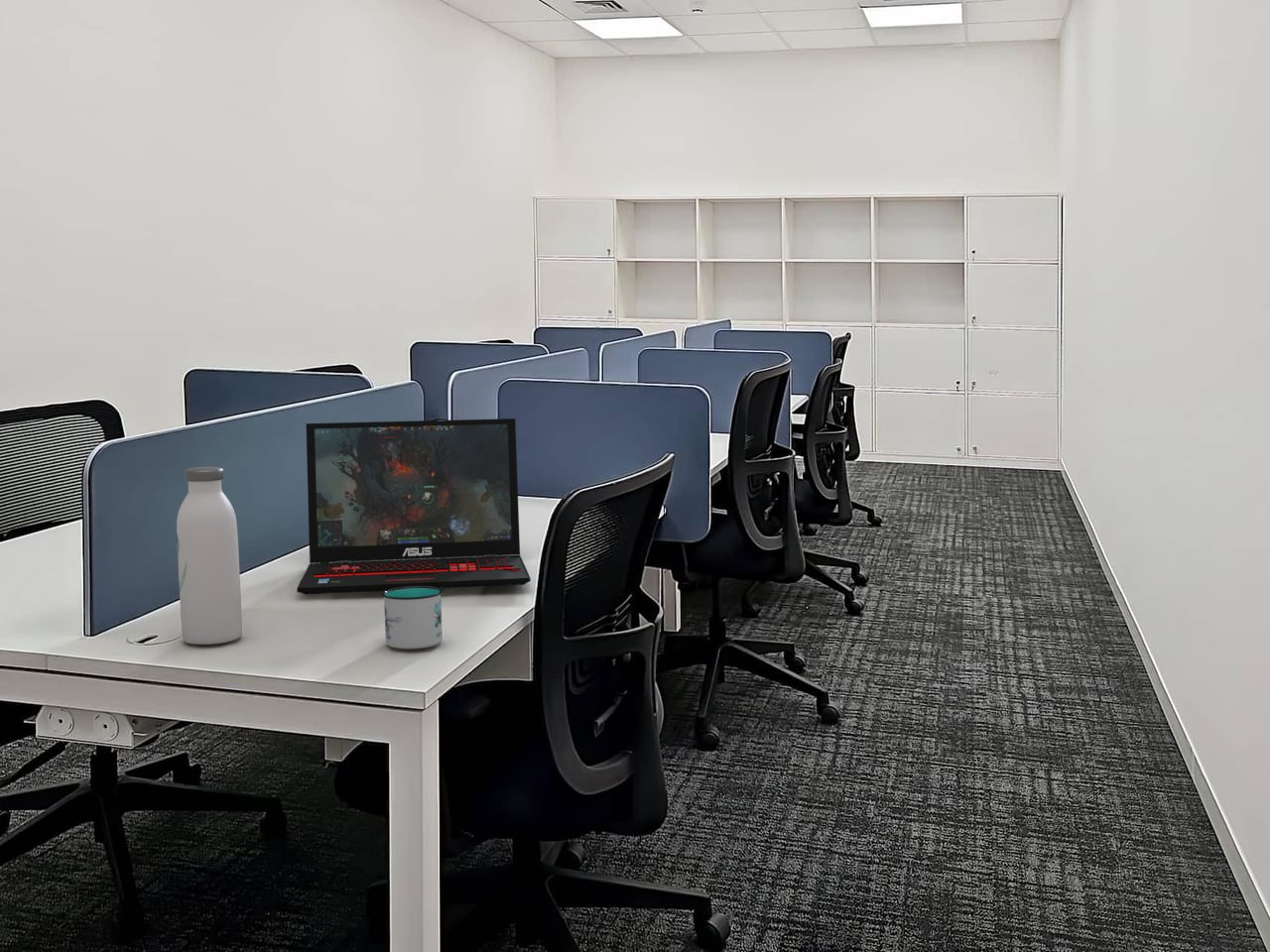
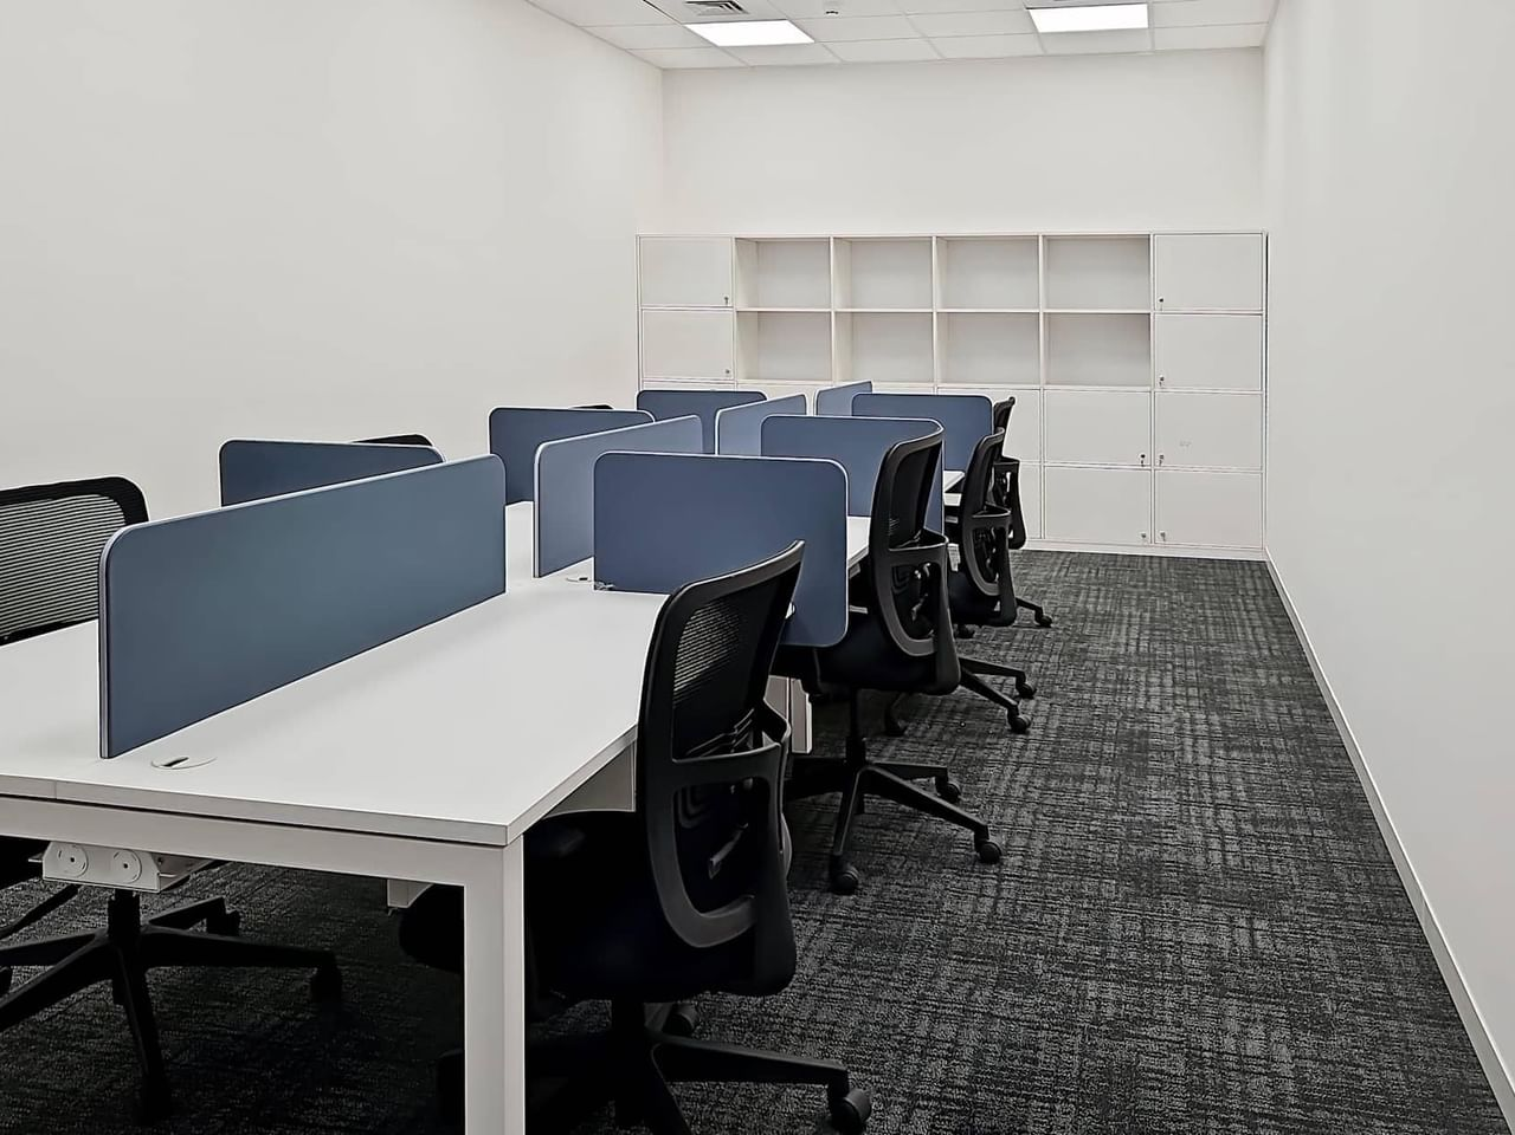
- water bottle [176,466,243,646]
- mug [381,586,444,650]
- laptop [296,417,532,595]
